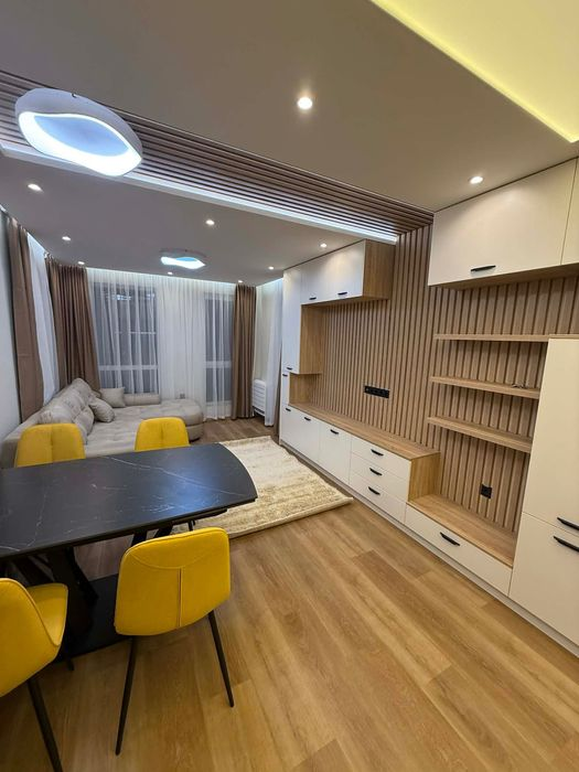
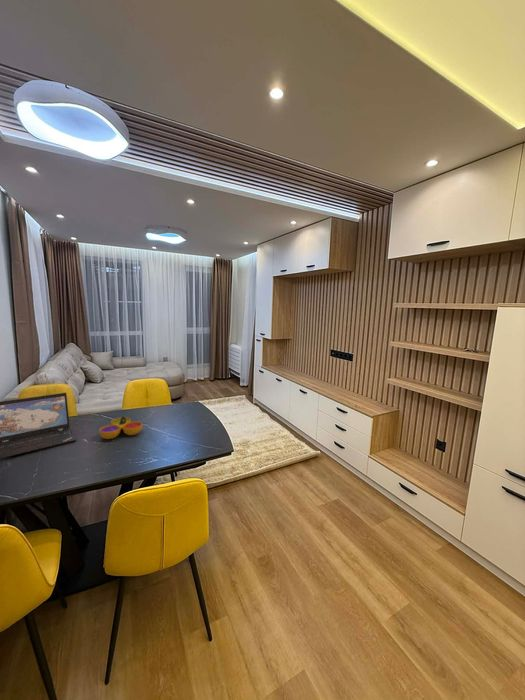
+ decorative bowl [98,416,144,440]
+ laptop [0,392,77,460]
